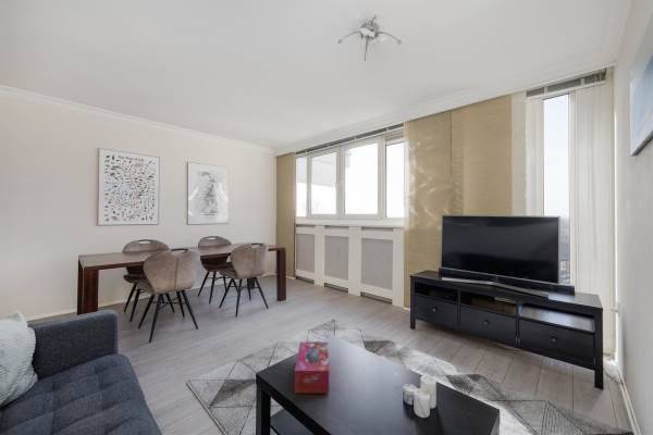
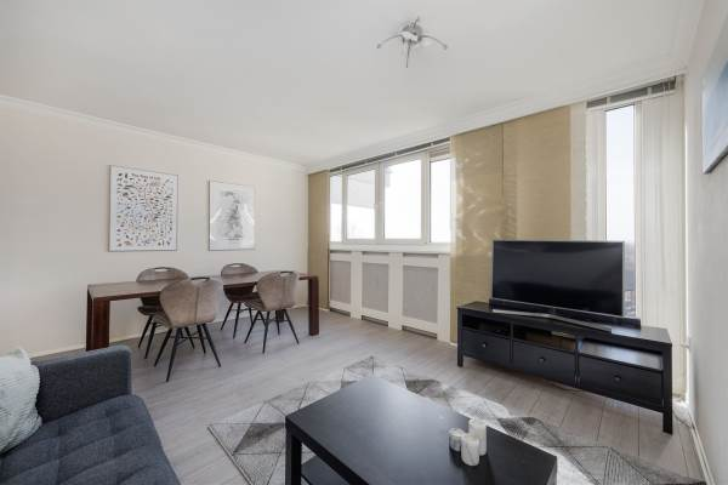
- tissue box [294,341,330,394]
